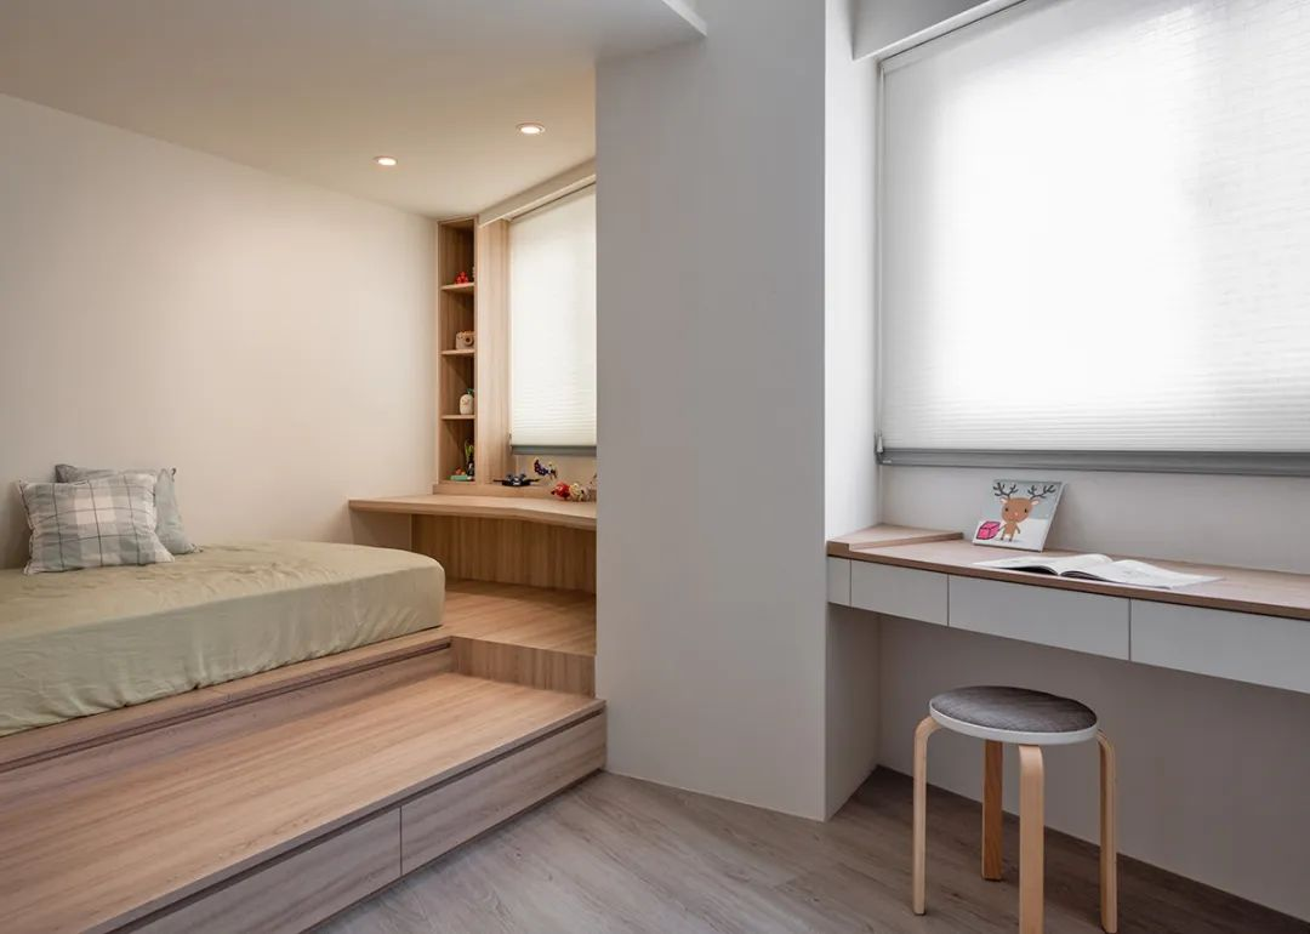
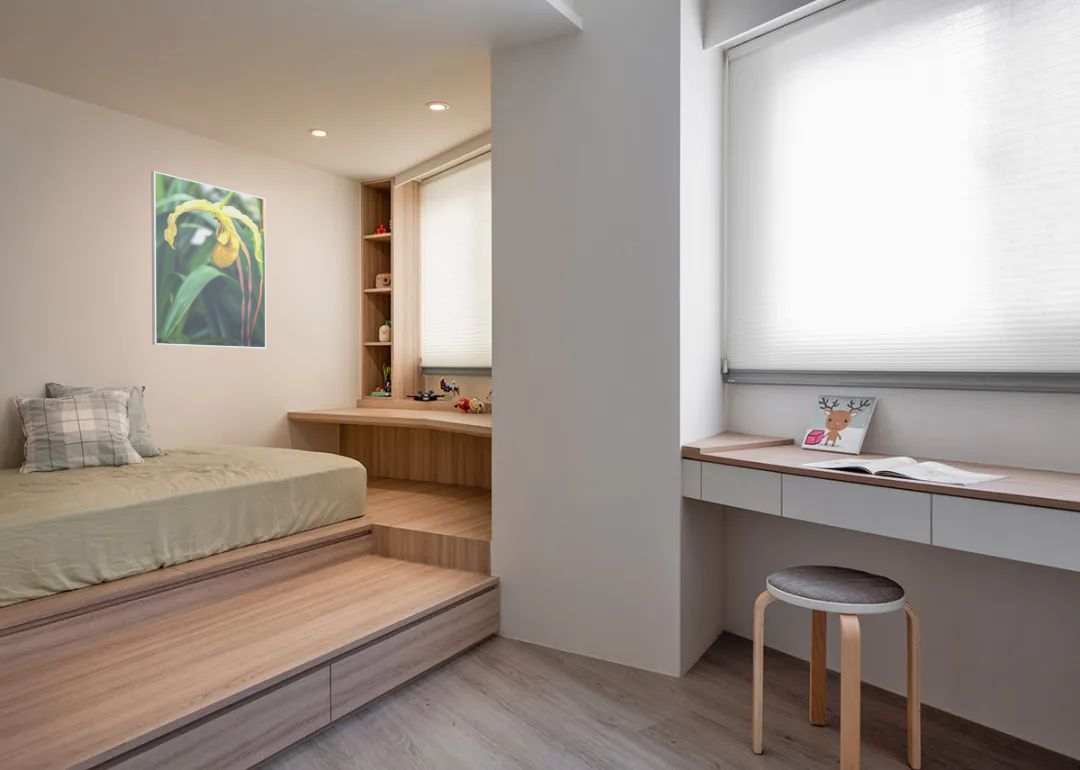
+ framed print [150,170,267,349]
